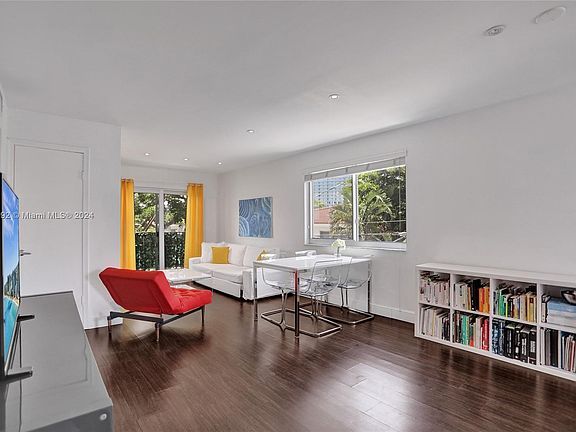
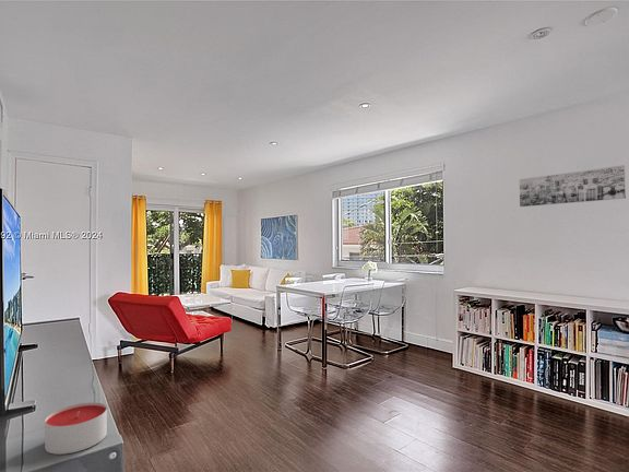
+ candle [44,401,108,456]
+ wall art [519,164,627,208]
